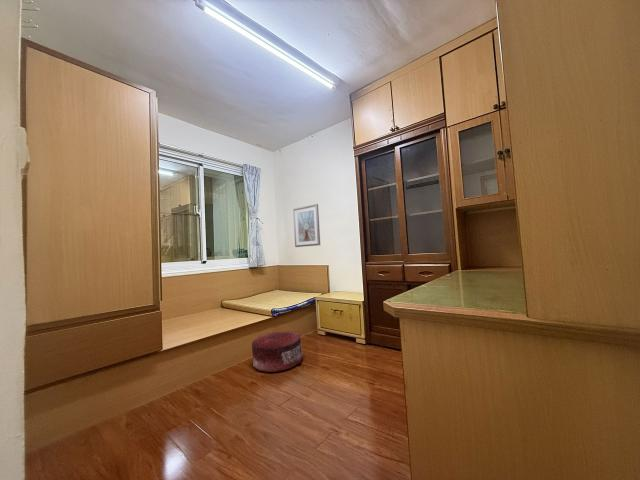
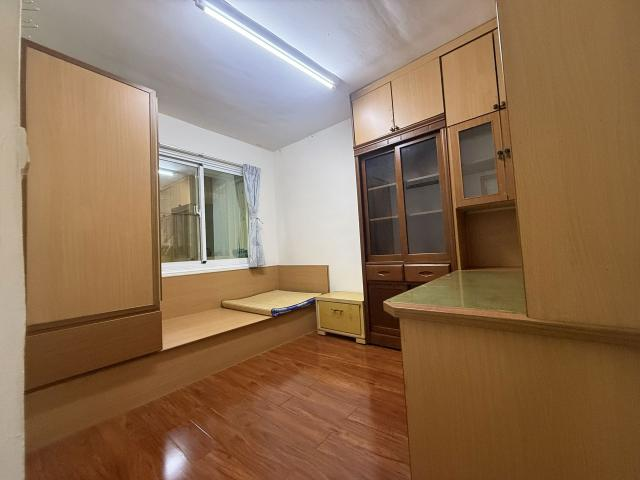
- pouf [251,330,304,373]
- picture frame [292,203,321,248]
